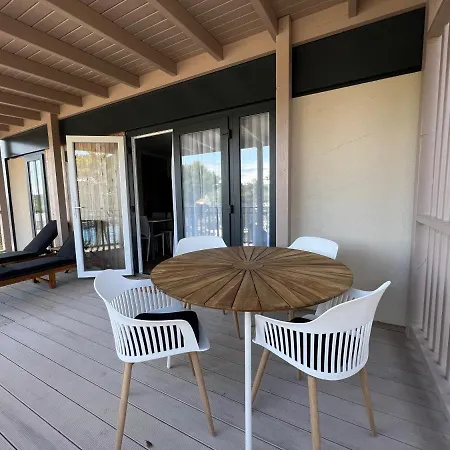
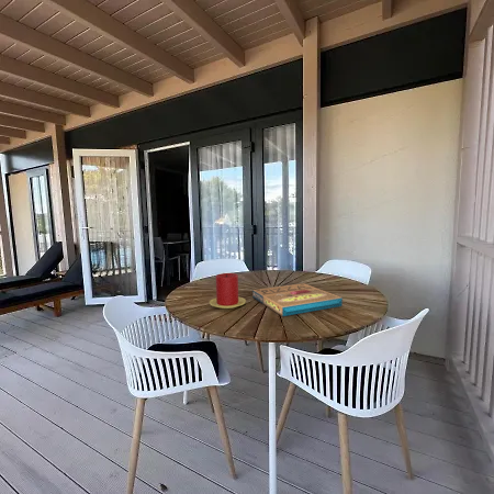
+ pizza box [251,282,344,317]
+ candle [209,272,247,310]
